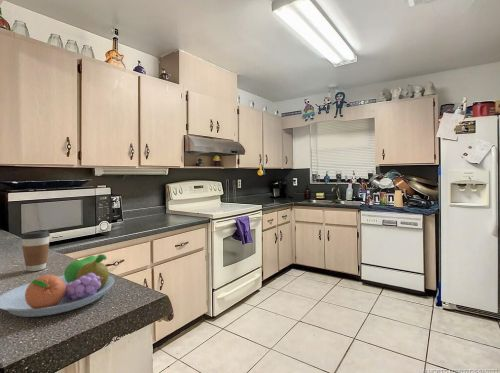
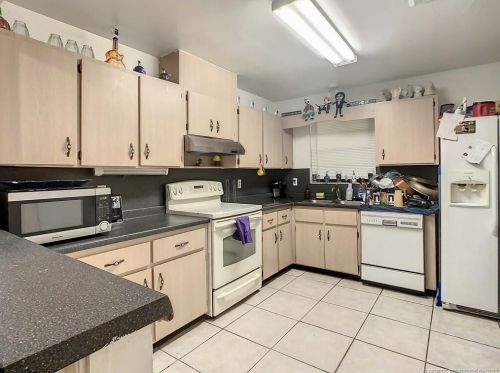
- coffee cup [20,229,51,272]
- fruit bowl [0,253,116,318]
